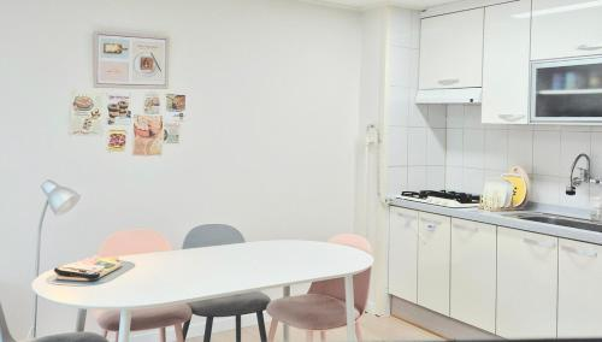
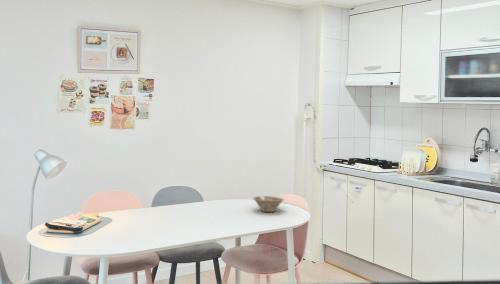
+ dish [252,195,285,213]
